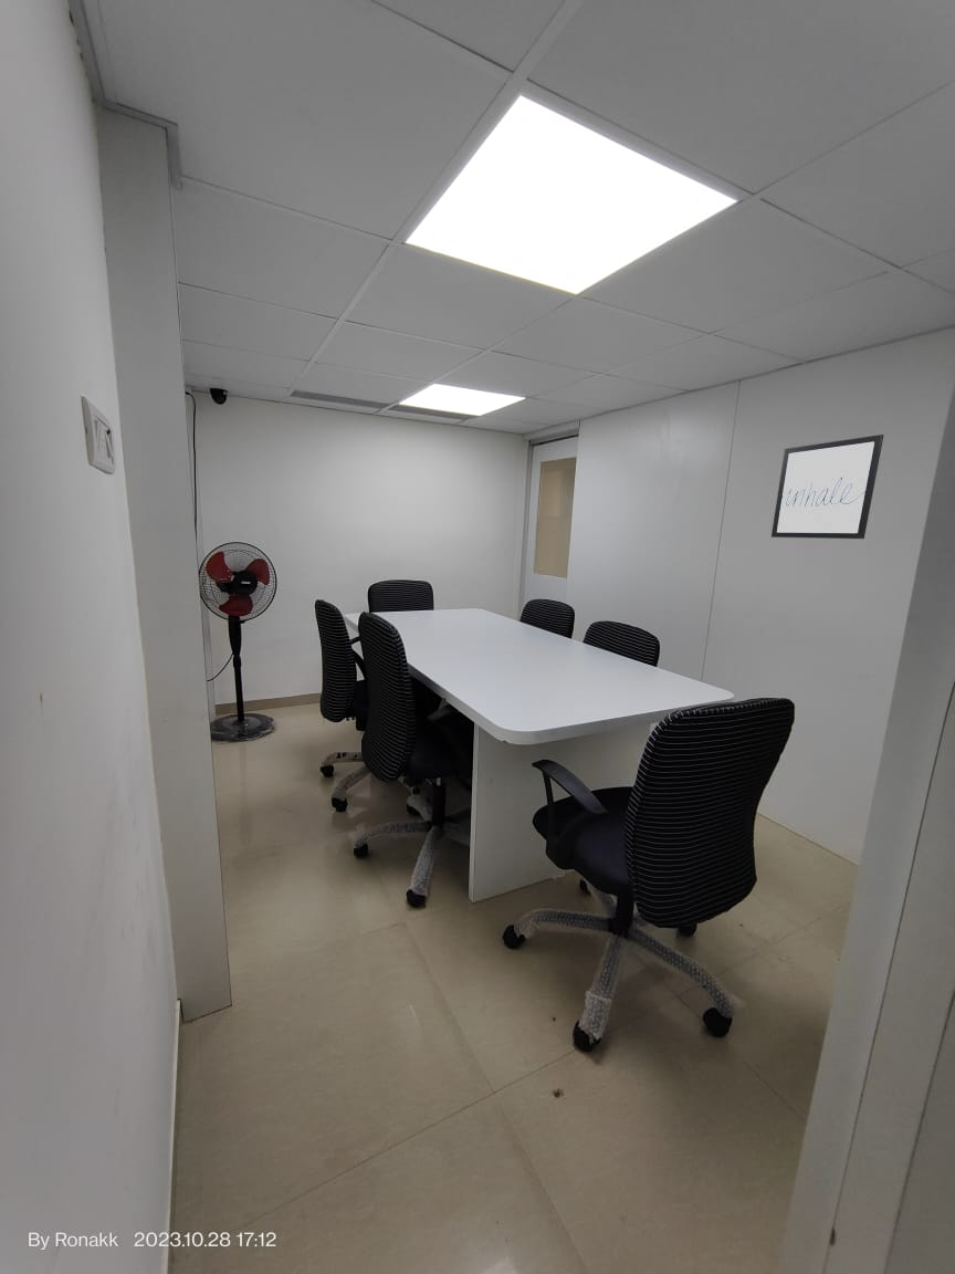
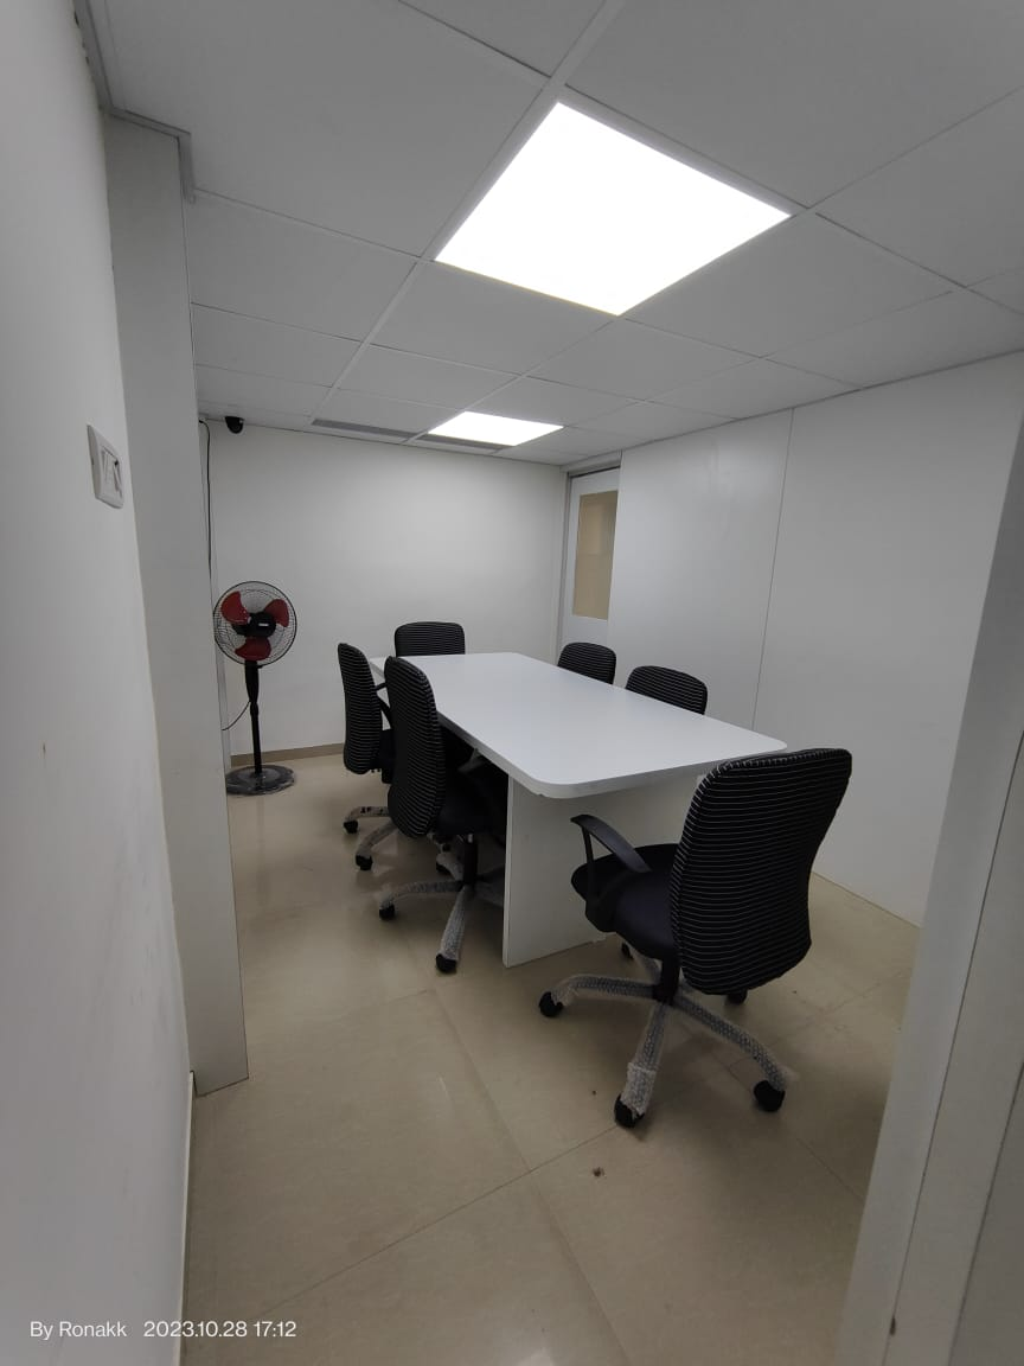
- wall art [770,434,884,540]
